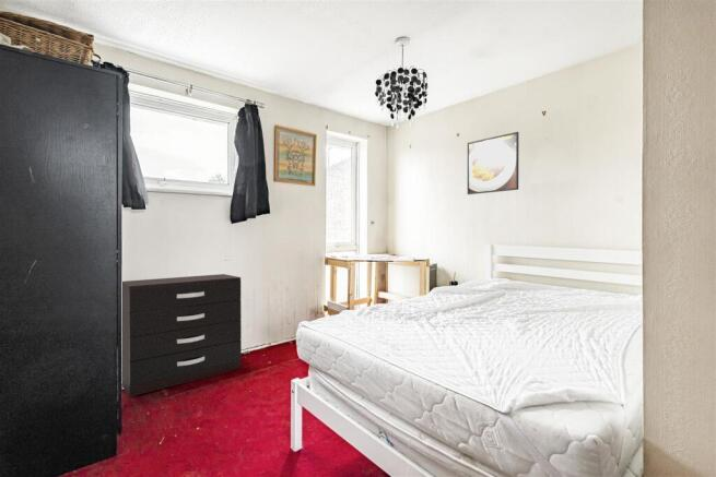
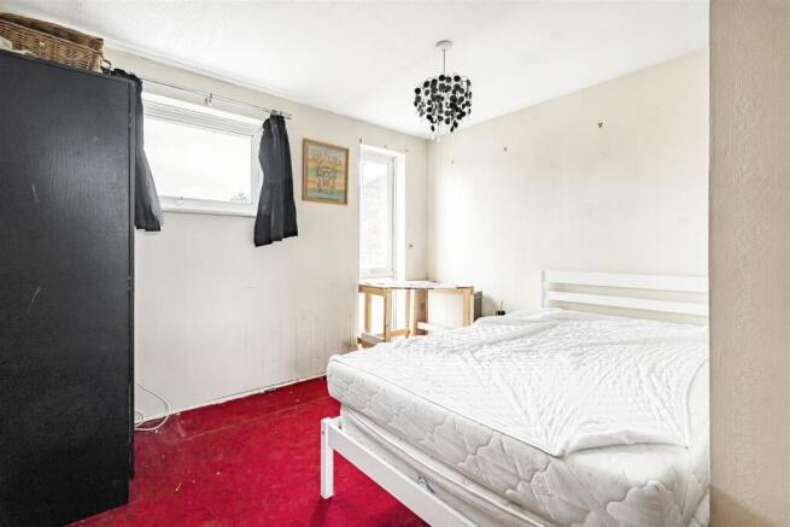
- dresser [121,273,243,398]
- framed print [467,131,520,195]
